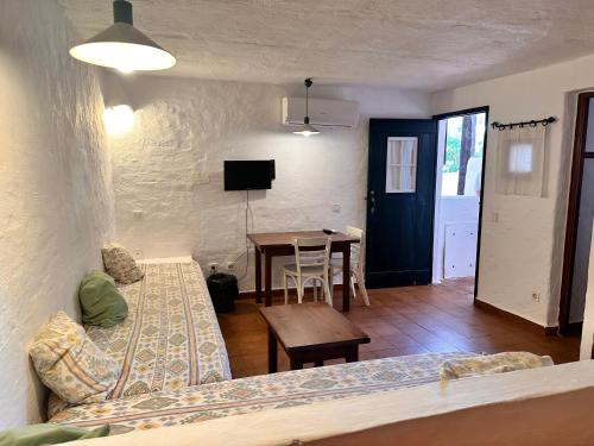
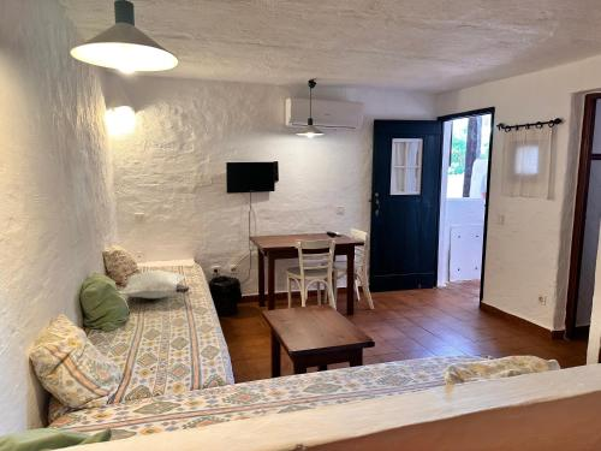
+ cushion [119,269,191,299]
